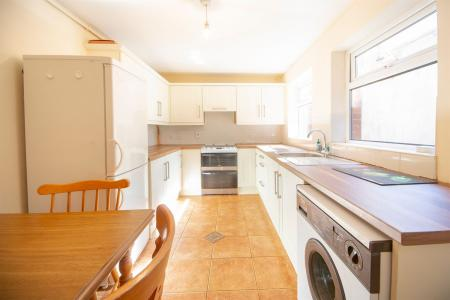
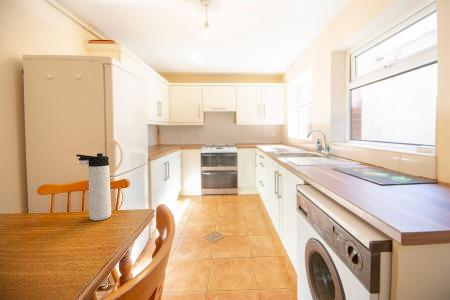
+ thermos bottle [75,152,112,222]
